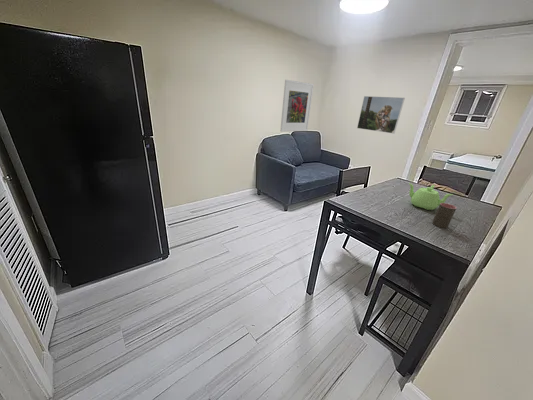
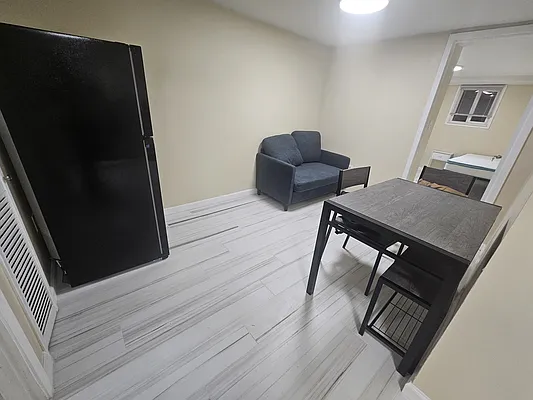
- teapot [408,182,454,211]
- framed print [356,95,406,135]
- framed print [279,79,315,133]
- cup [431,202,457,229]
